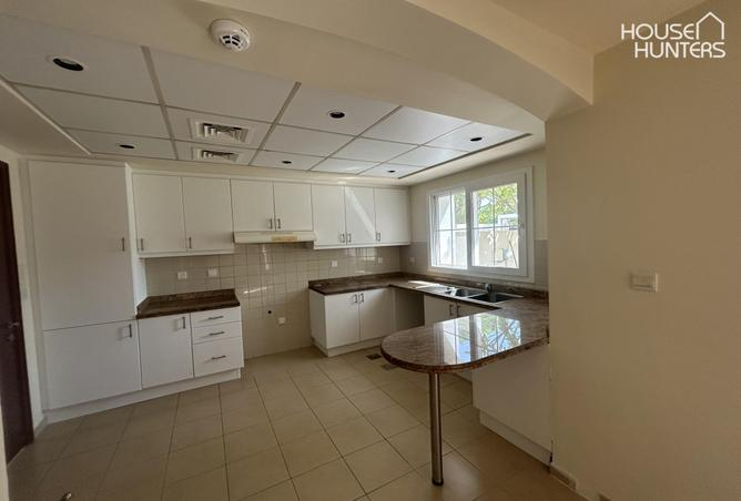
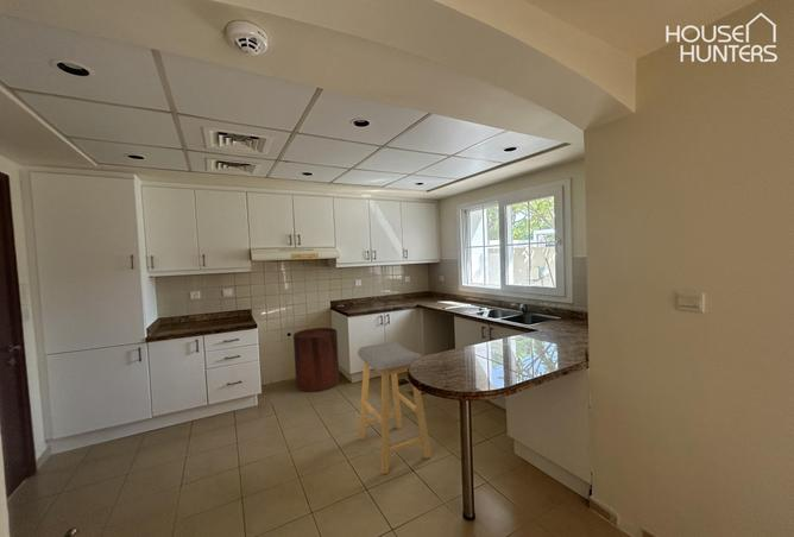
+ trash can [292,327,340,393]
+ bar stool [357,341,433,476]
